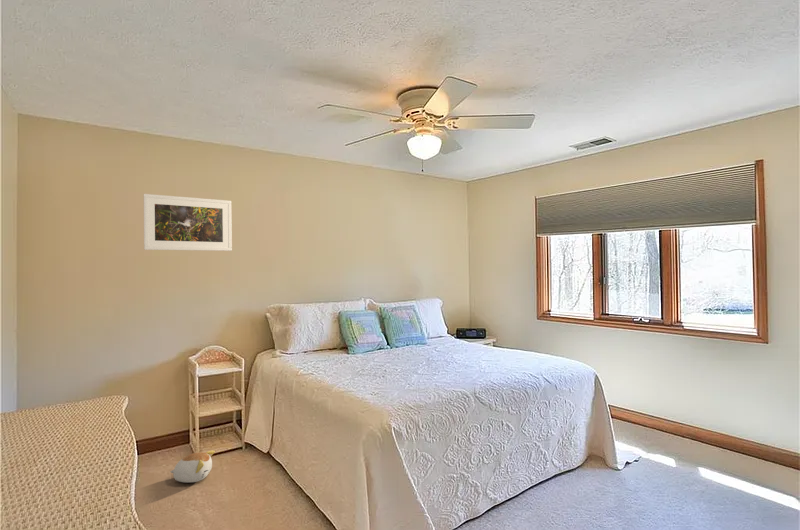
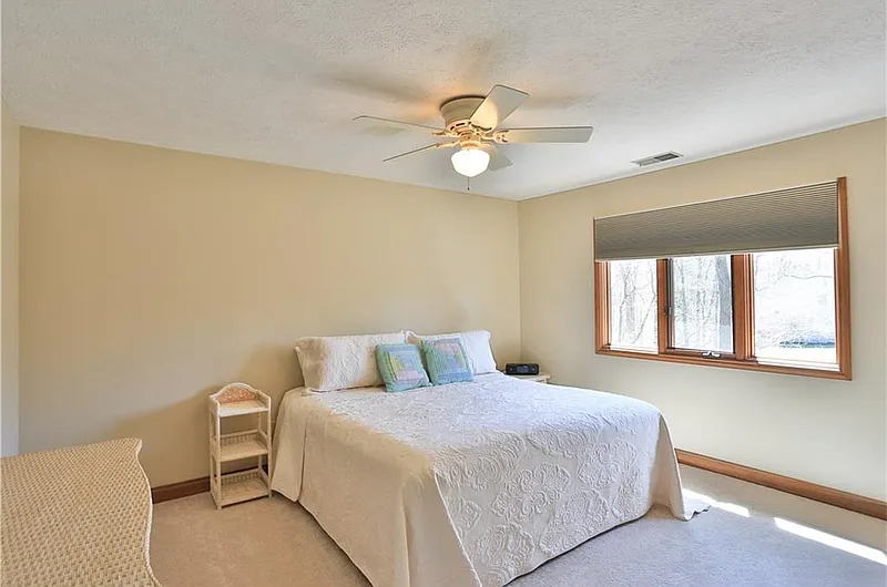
- plush toy [169,449,216,483]
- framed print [143,193,233,252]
